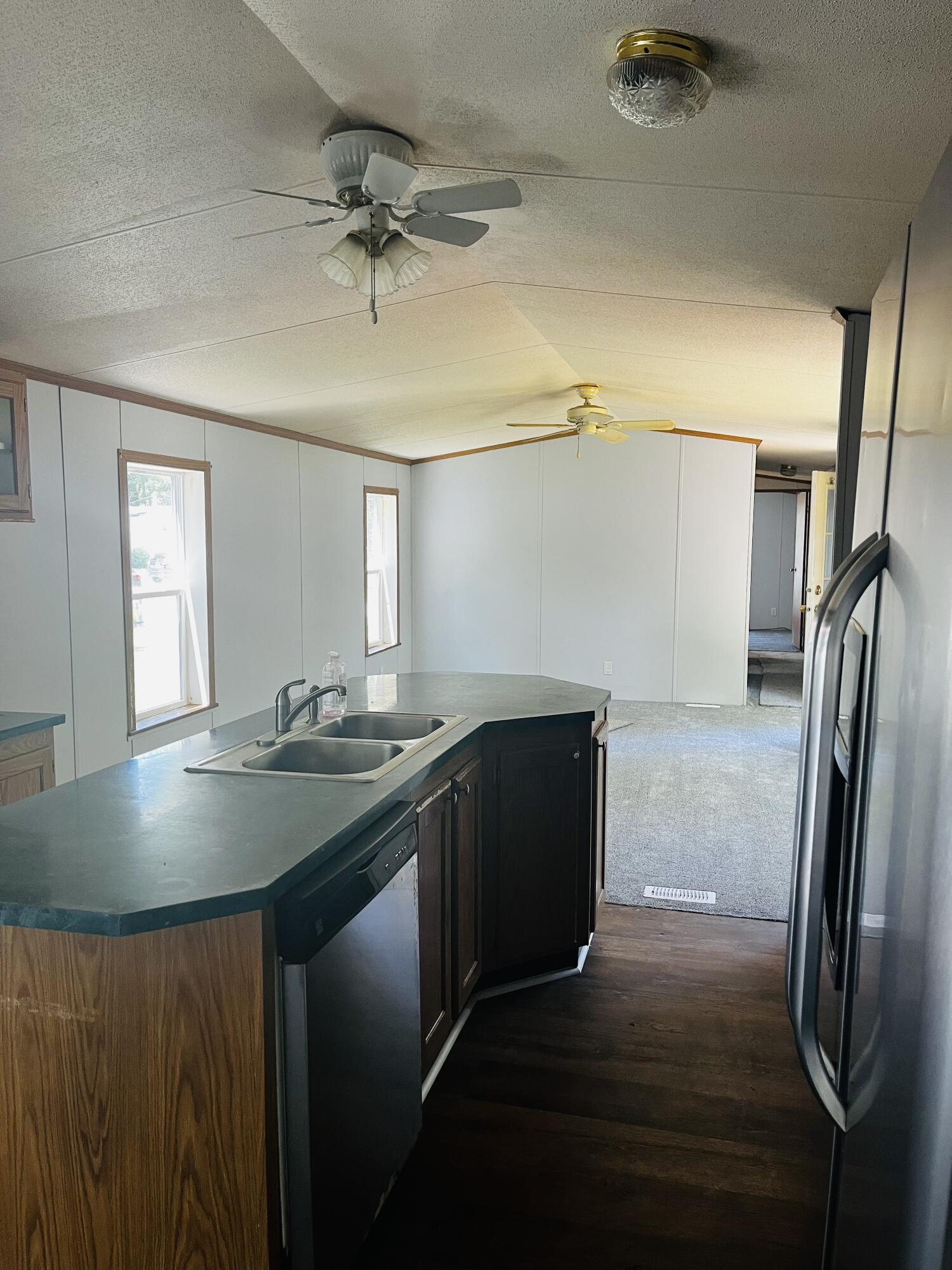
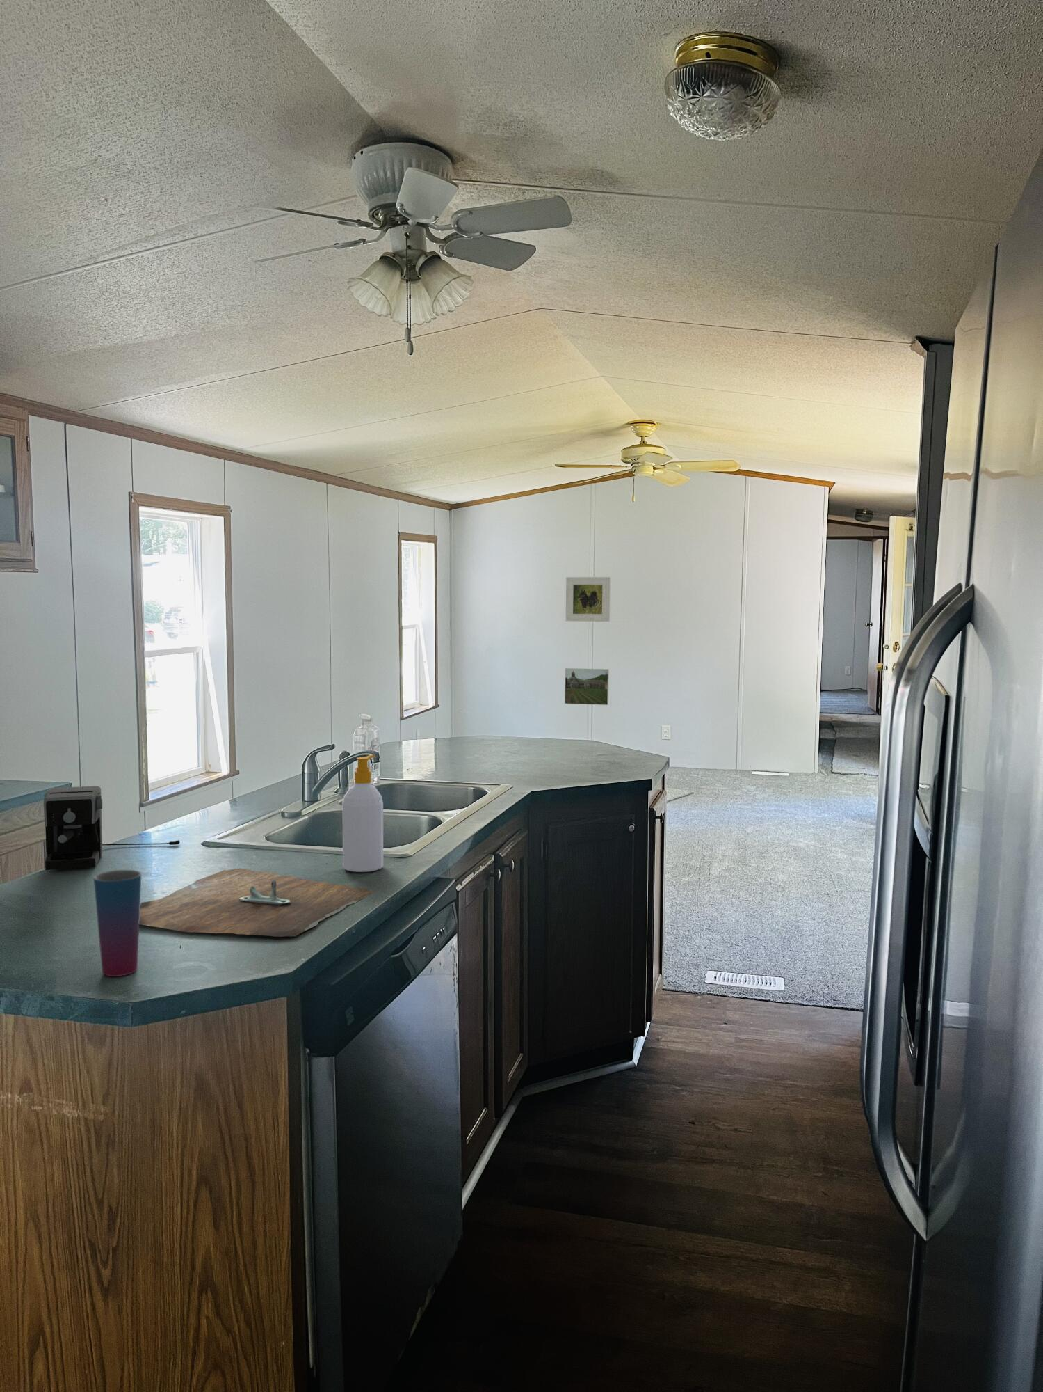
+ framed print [565,577,610,623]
+ cup [93,869,141,978]
+ soap bottle [342,754,383,872]
+ coffee maker [43,785,181,870]
+ cutting board [139,867,374,937]
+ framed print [564,668,610,706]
